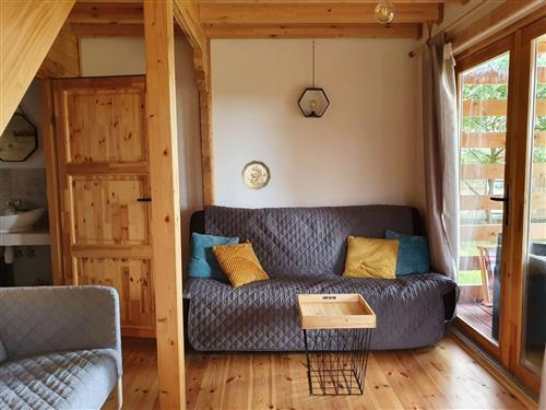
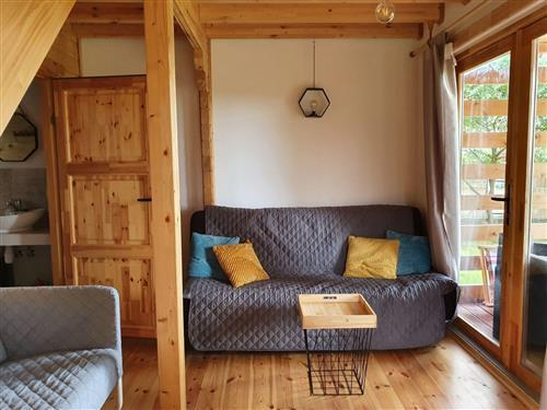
- decorative plate [240,160,272,190]
